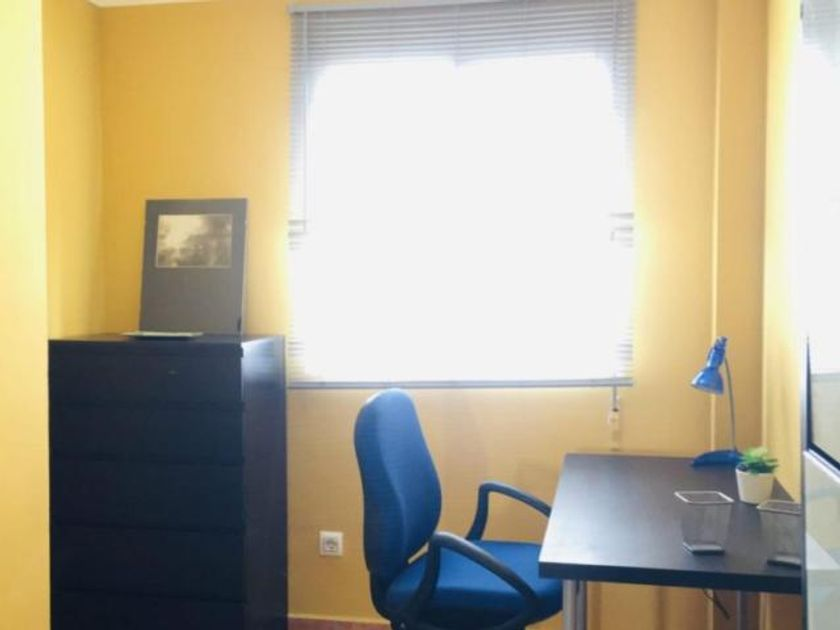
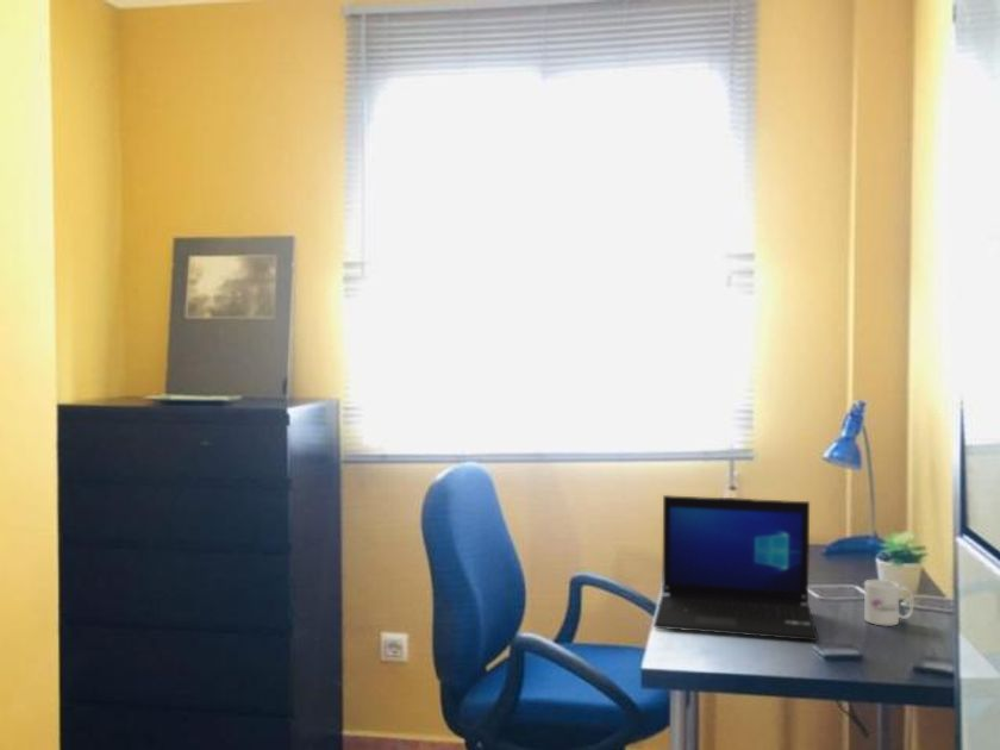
+ mug [863,579,914,627]
+ laptop [652,494,819,642]
